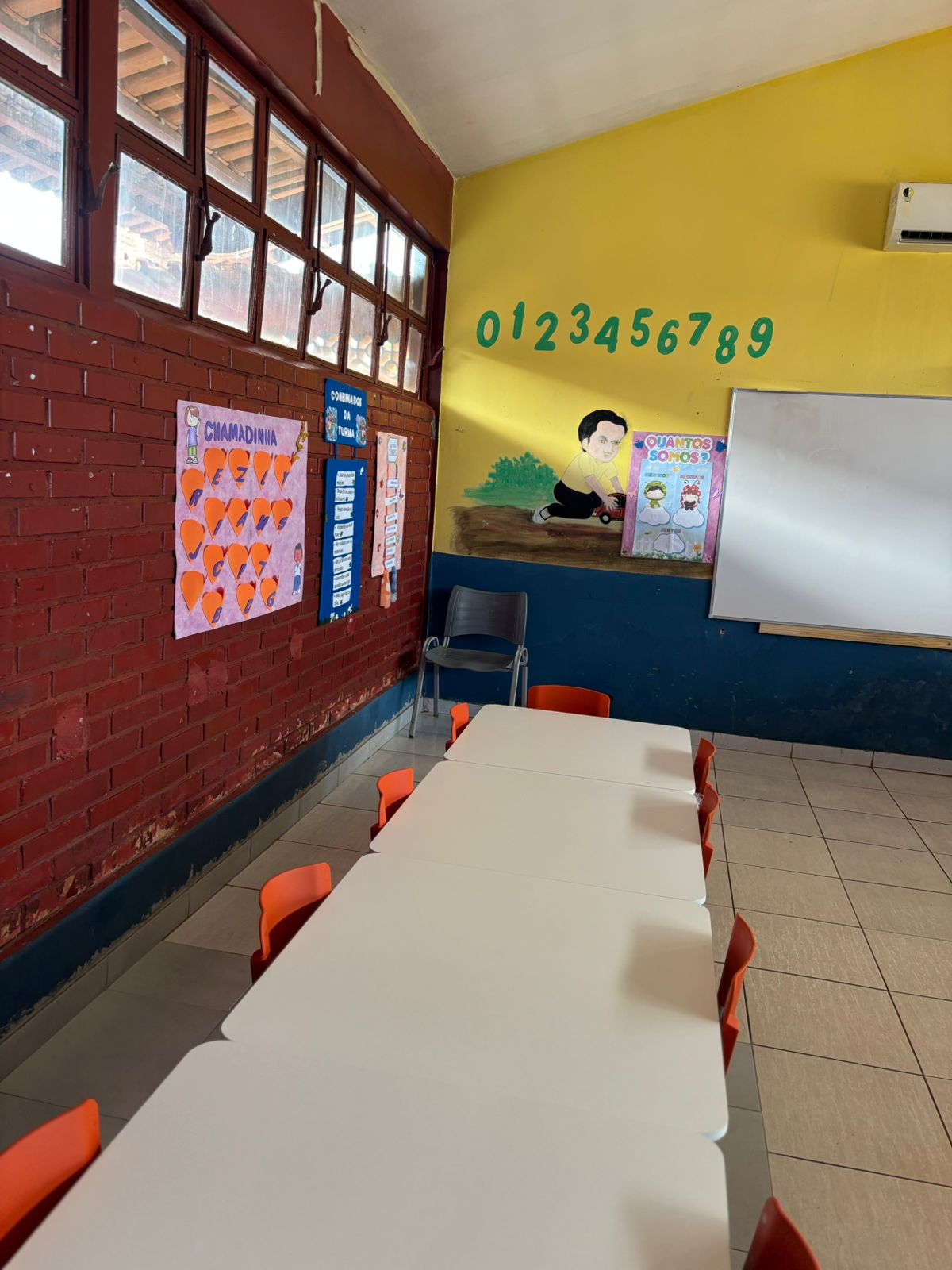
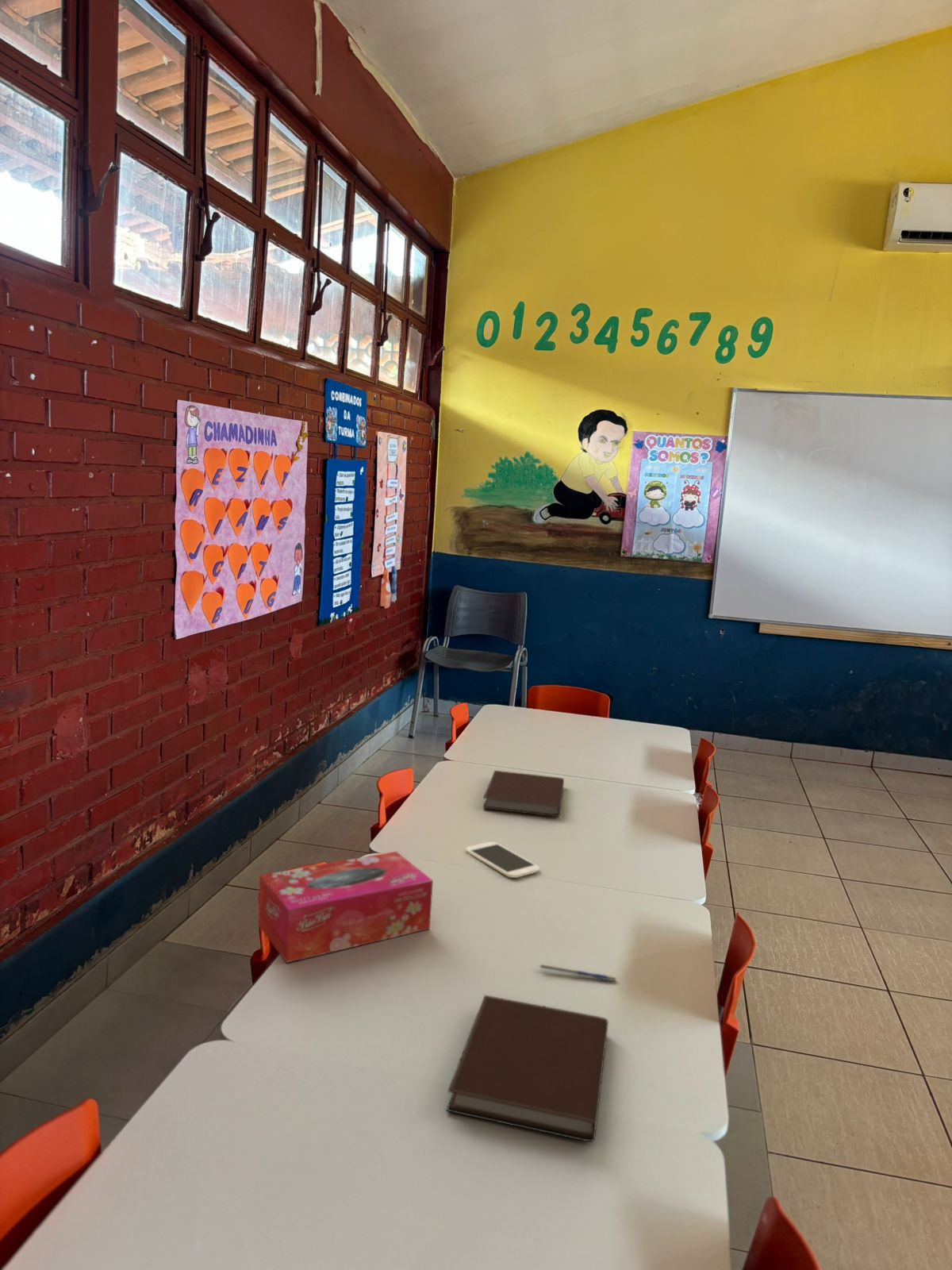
+ pen [537,964,616,983]
+ tissue box [257,851,434,964]
+ notebook [446,995,609,1142]
+ smartphone [466,841,540,879]
+ notebook [482,770,565,818]
